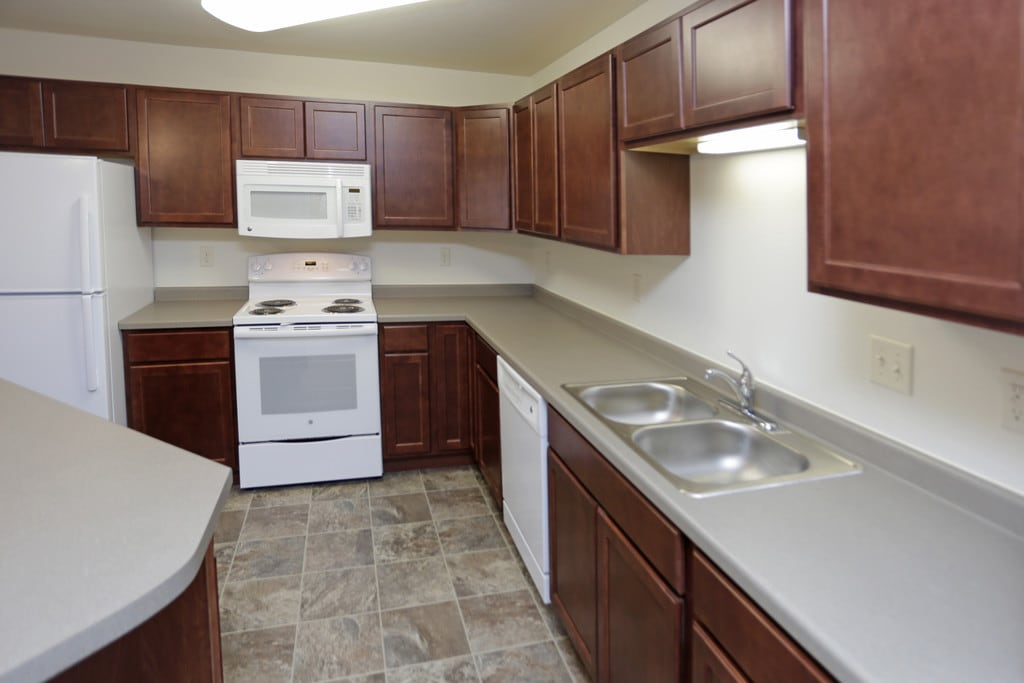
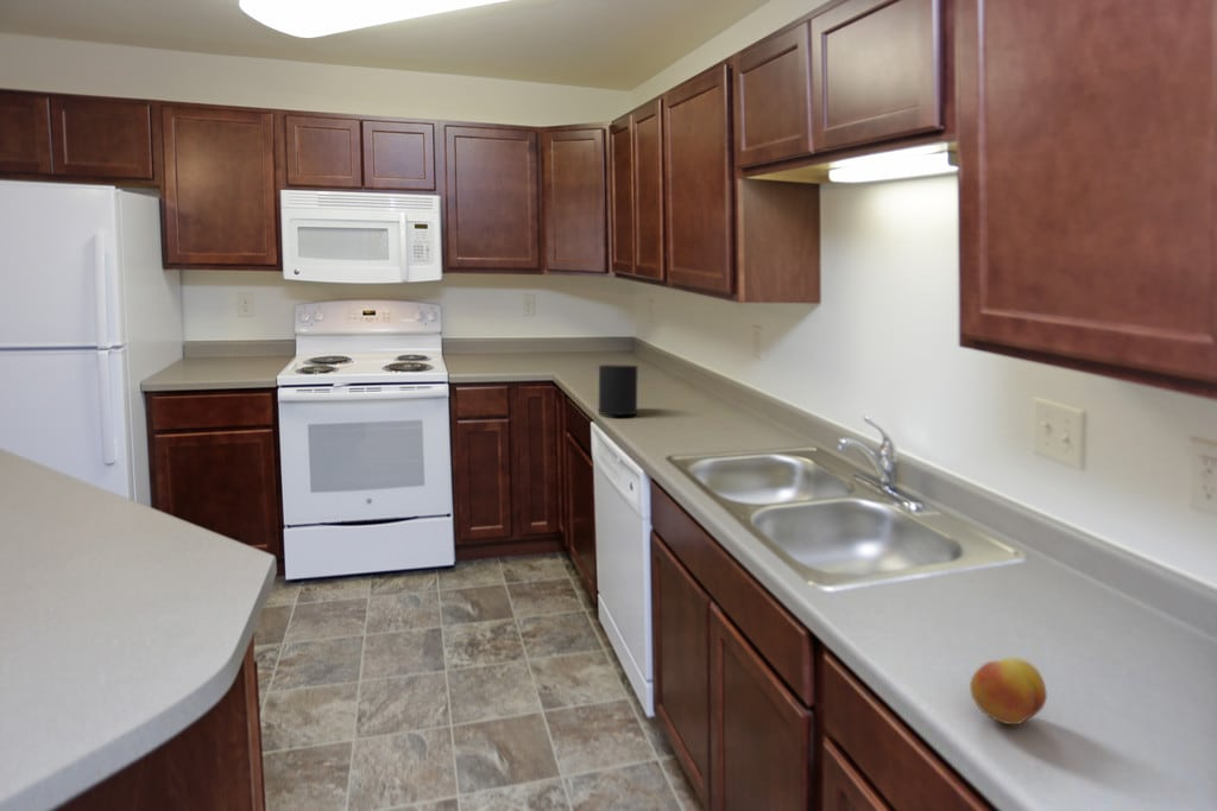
+ pen holder [598,363,638,416]
+ fruit [969,657,1048,726]
